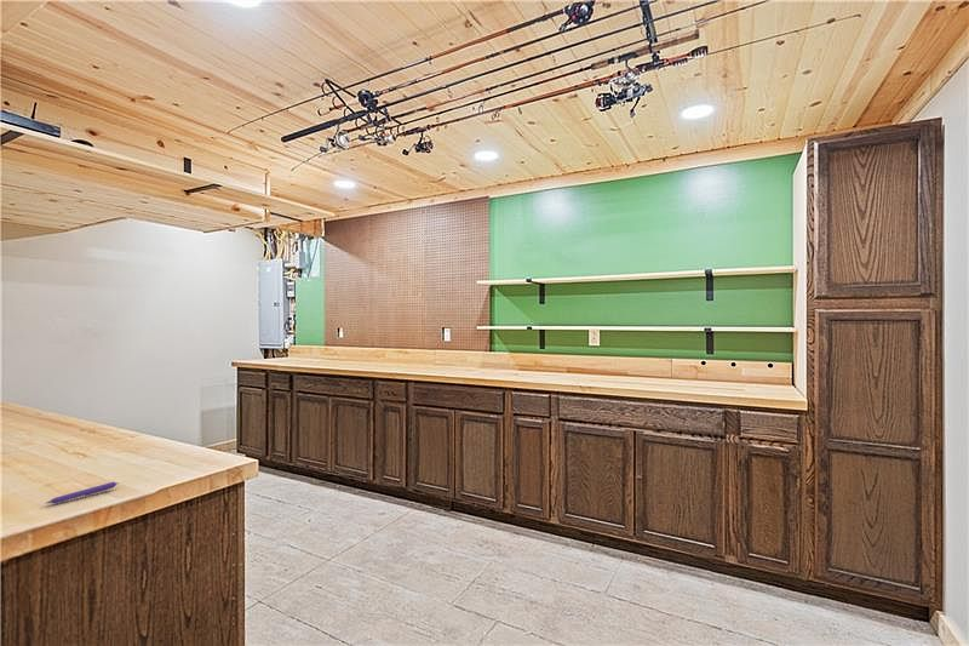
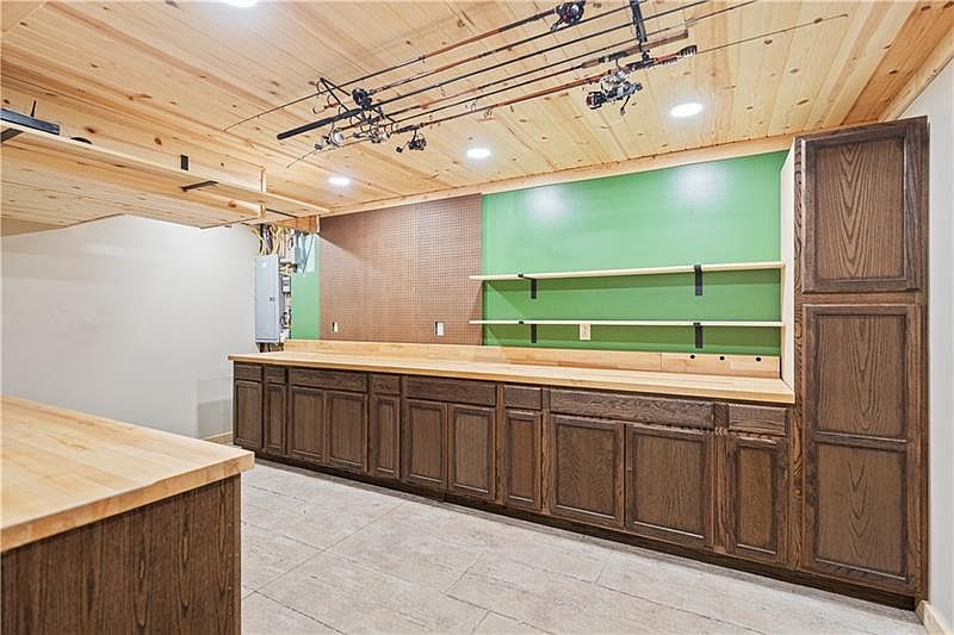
- pen [42,481,120,505]
